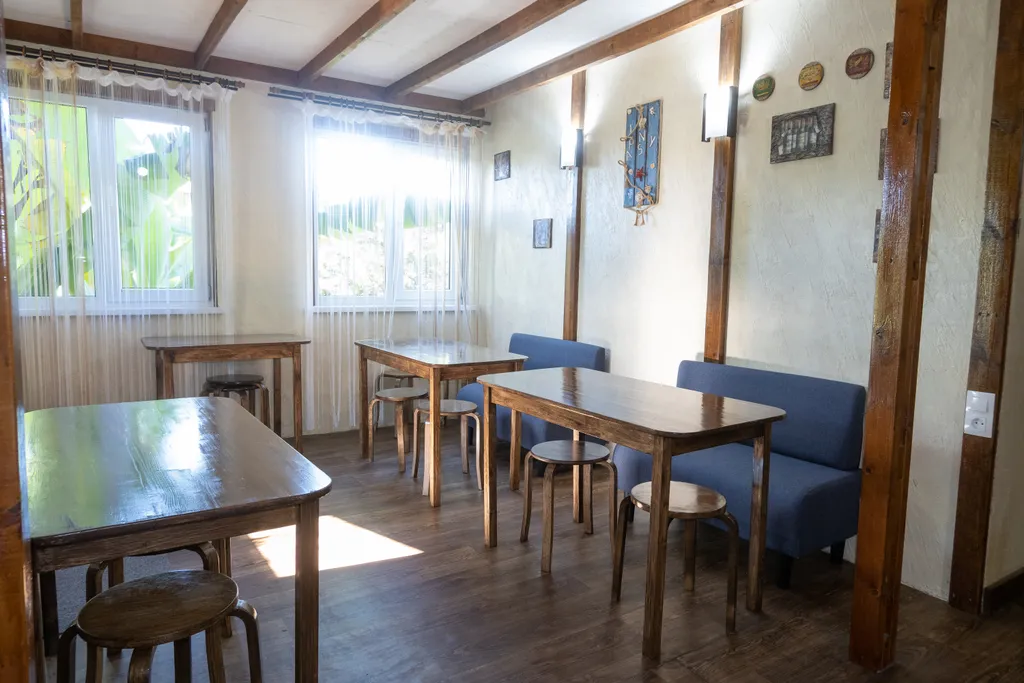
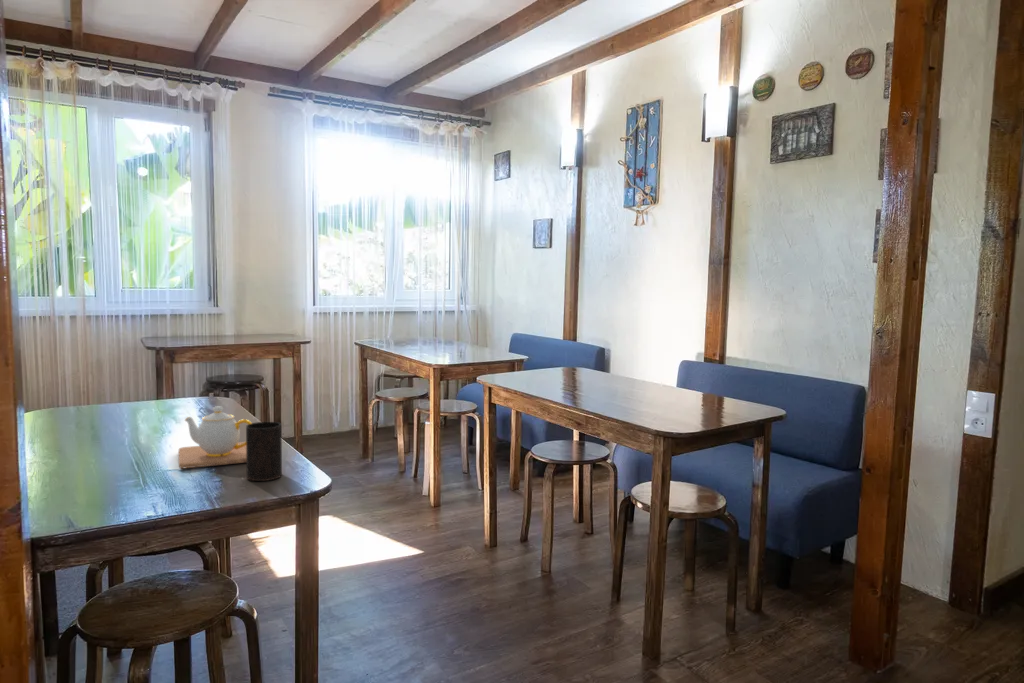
+ cup [245,421,283,482]
+ teapot [178,405,252,469]
